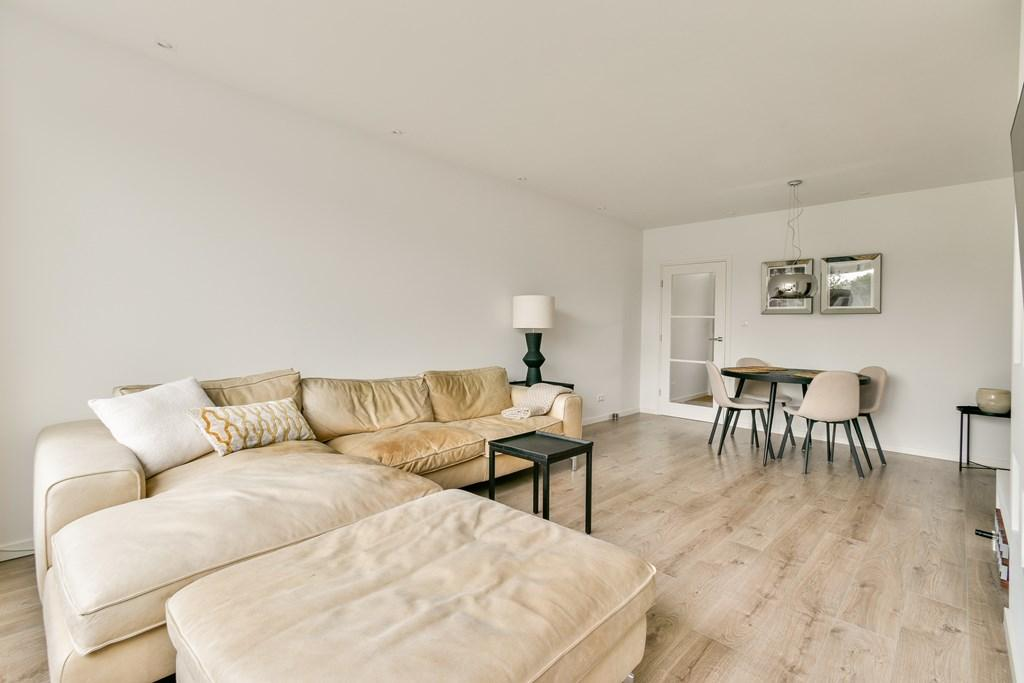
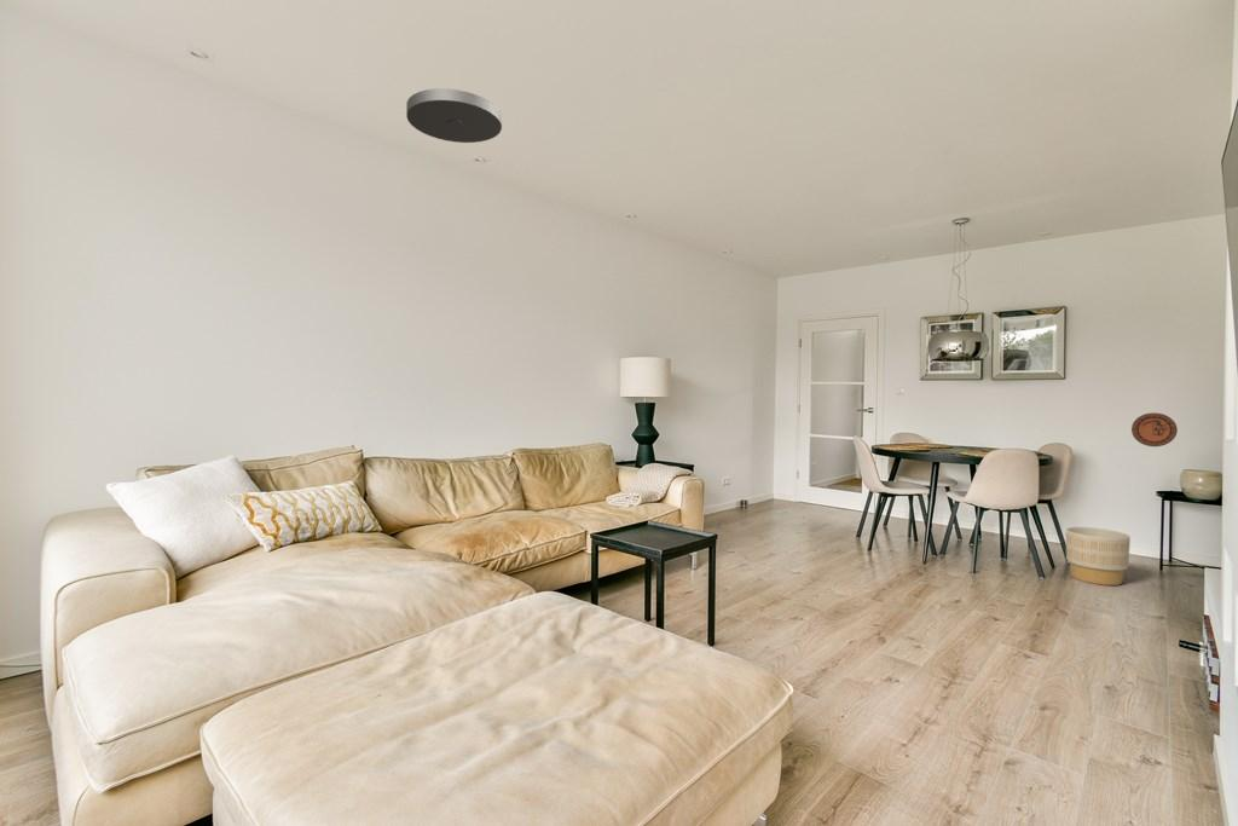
+ decorative plate [1130,411,1179,447]
+ planter [1065,526,1132,587]
+ ceiling light [405,87,503,144]
